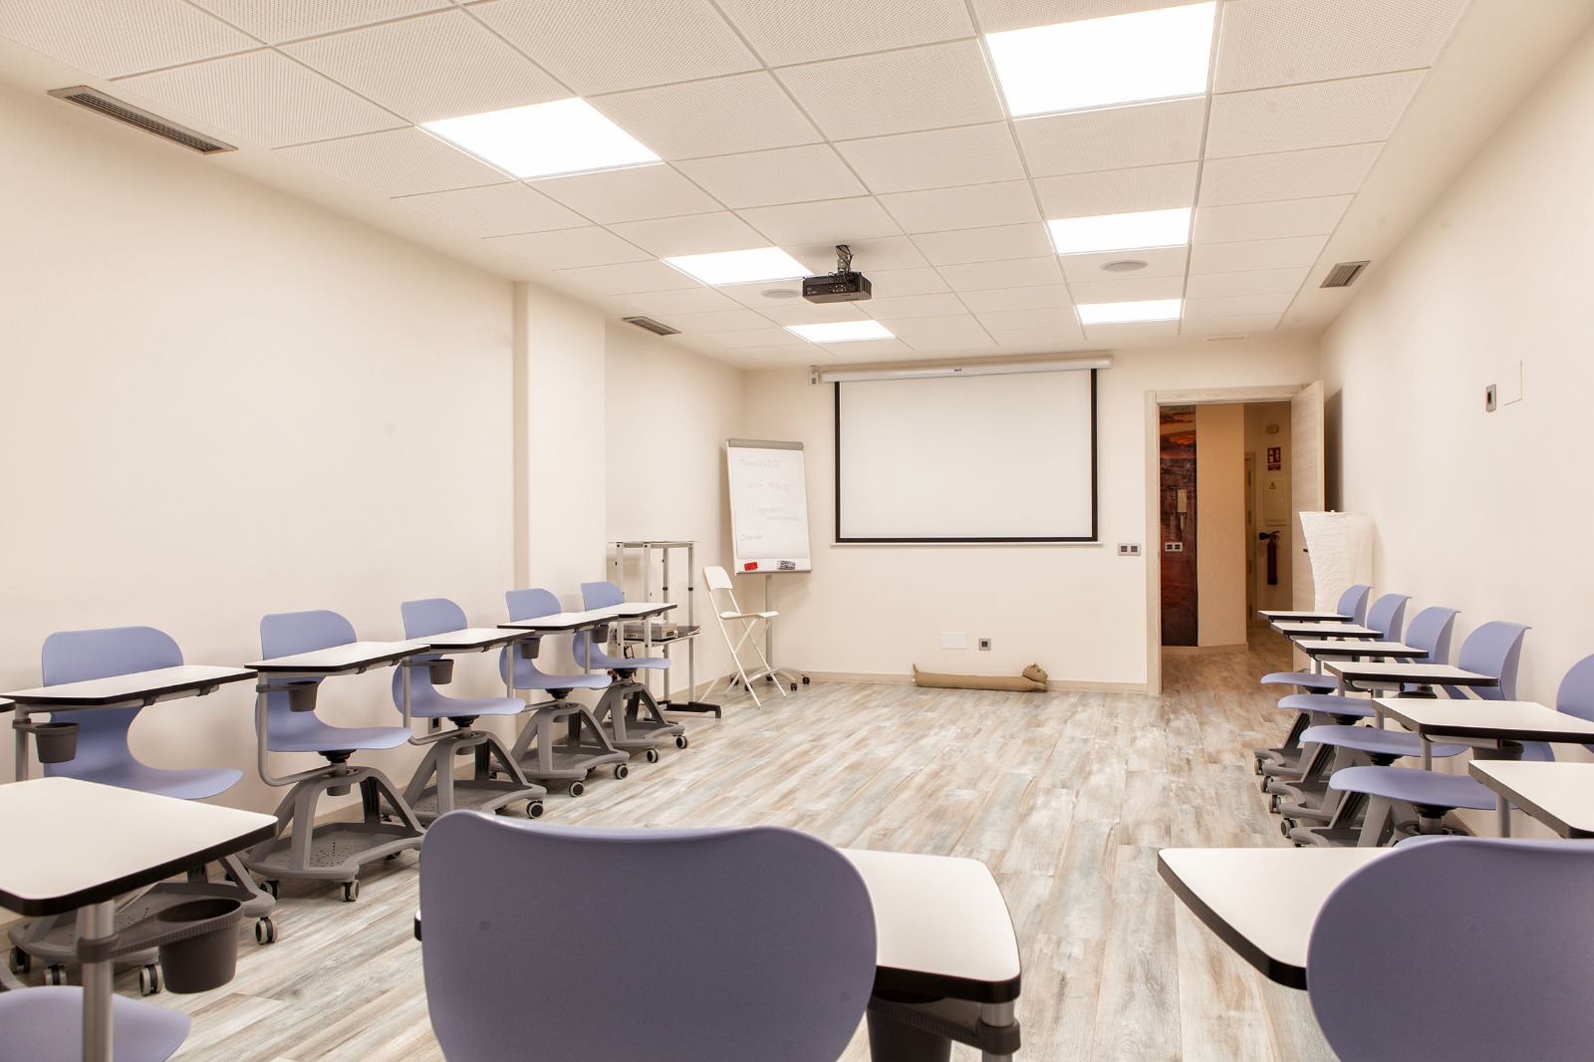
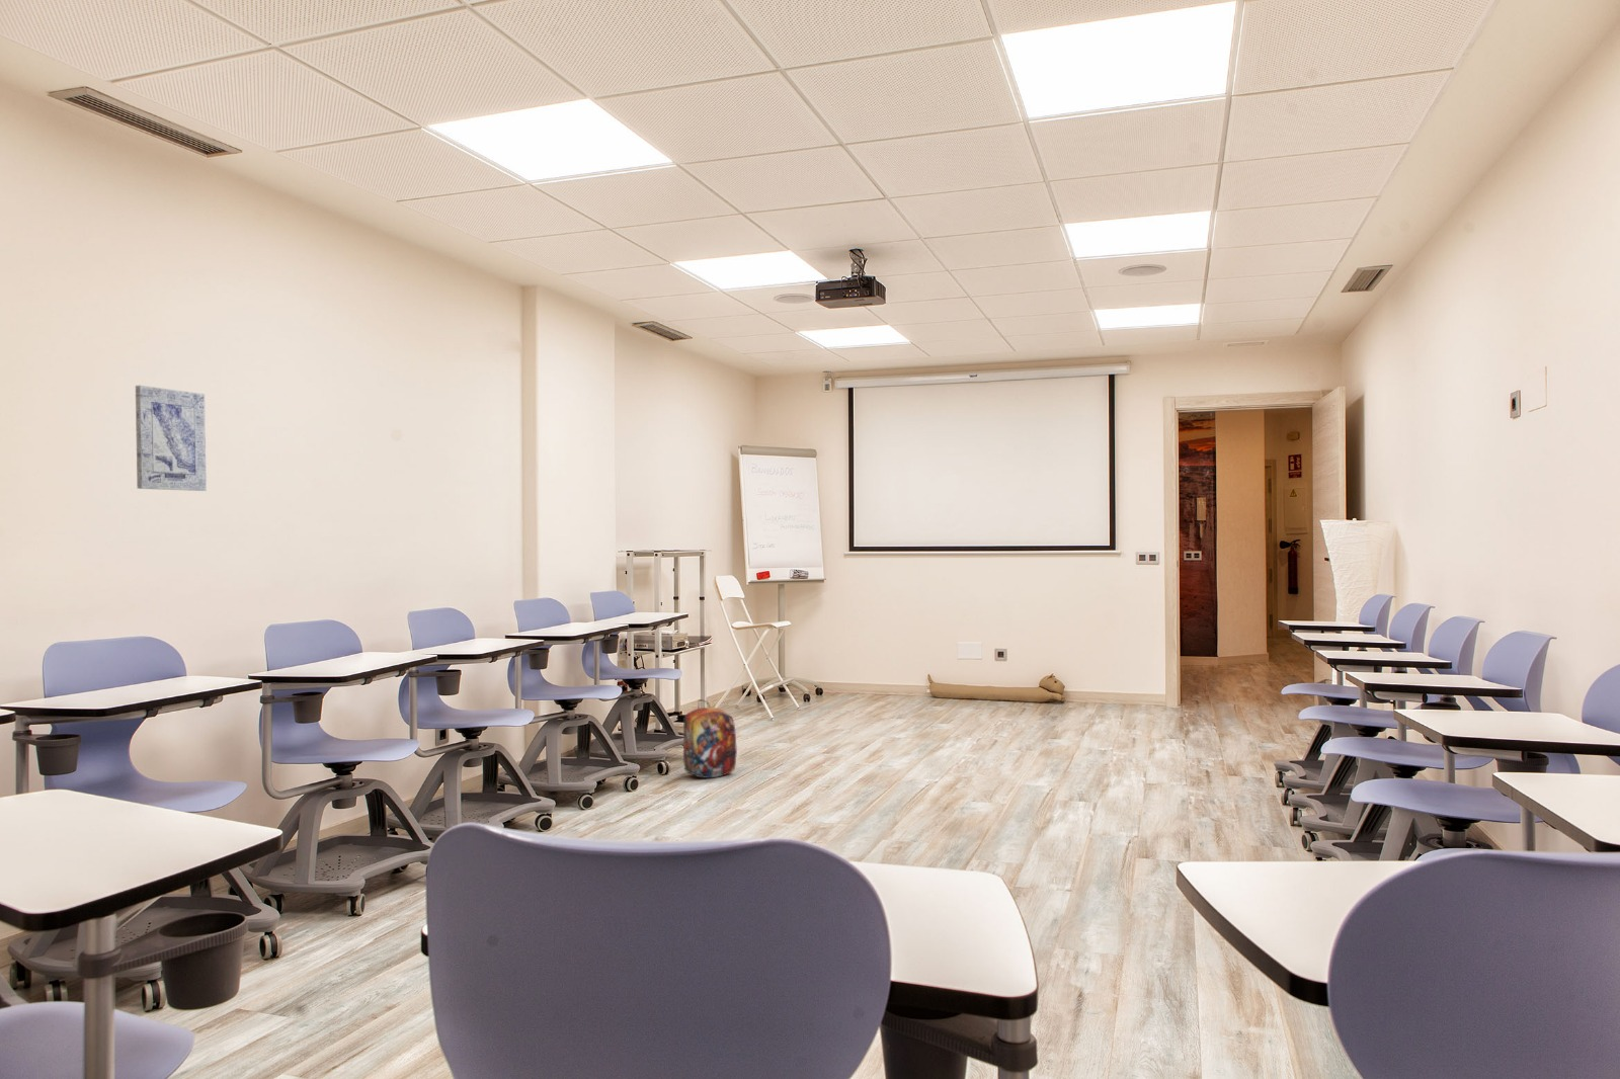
+ backpack [683,698,738,779]
+ wall art [135,384,207,491]
